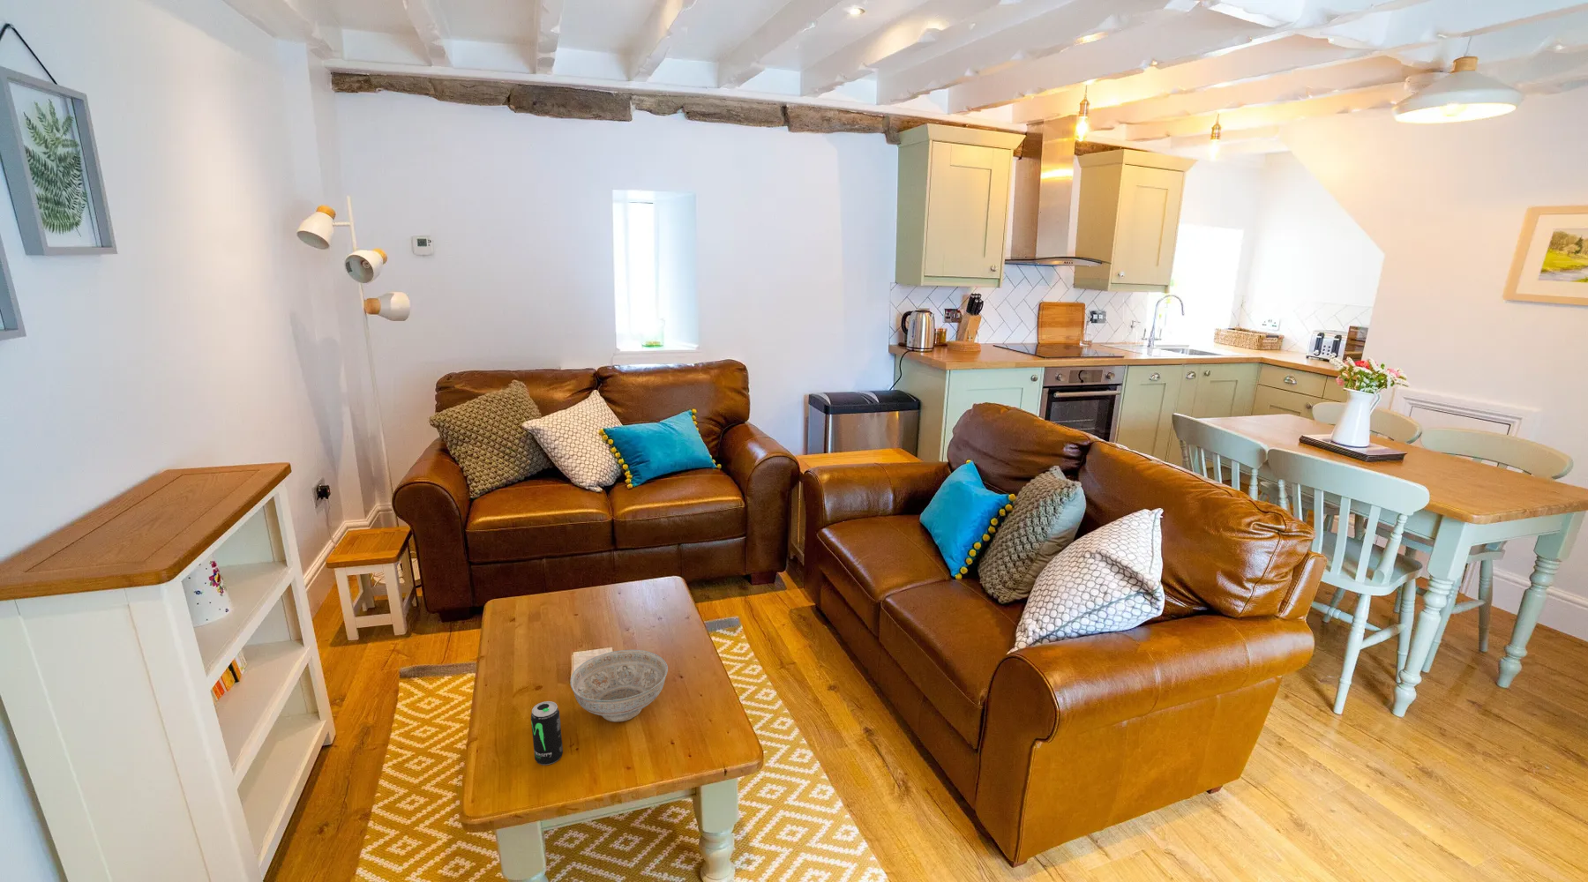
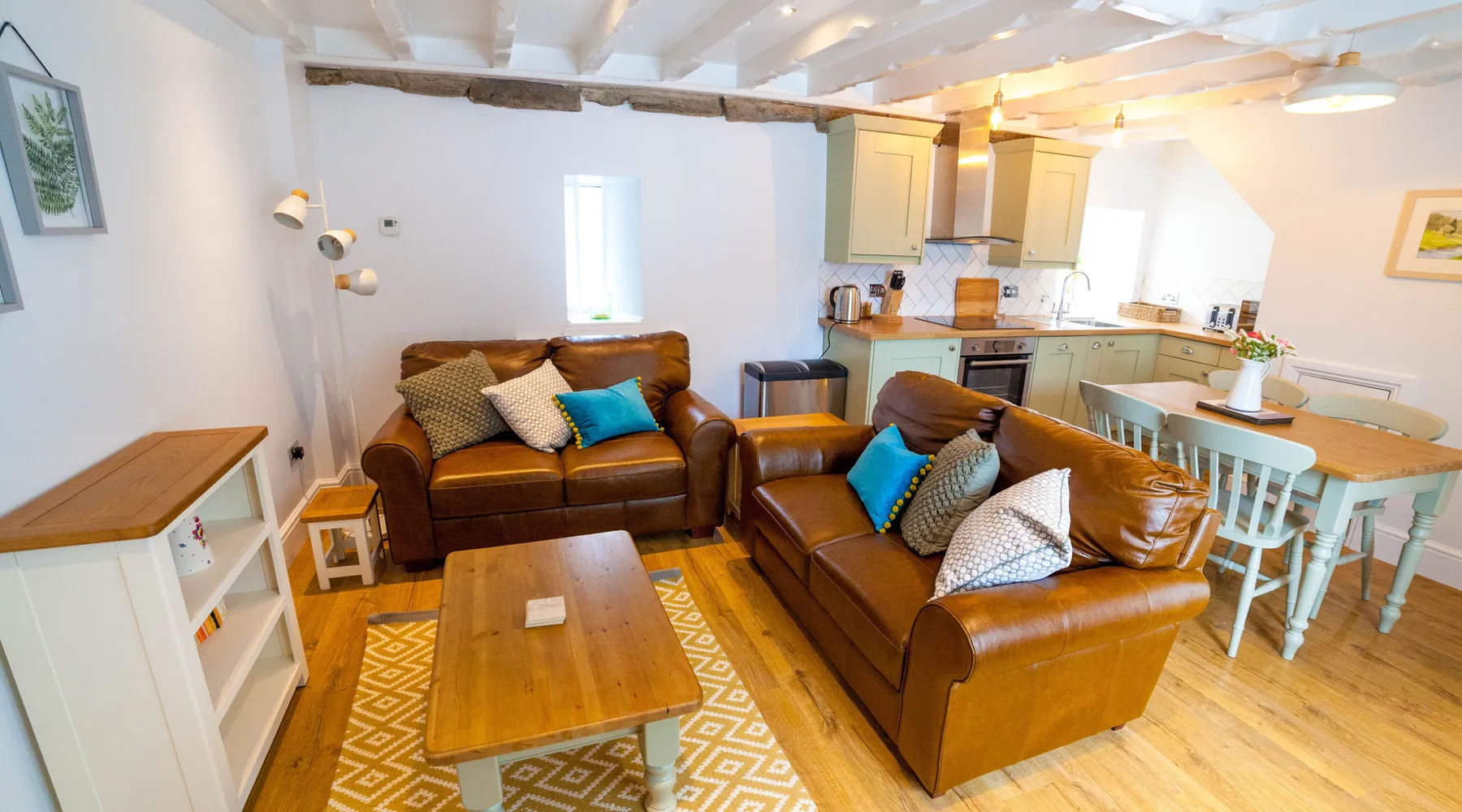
- decorative bowl [570,650,669,722]
- beverage can [530,701,564,766]
